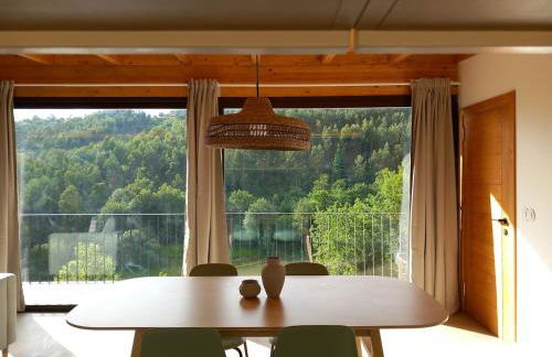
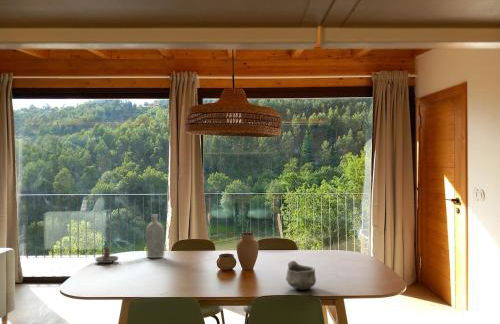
+ bottle [145,214,165,259]
+ bowl [285,260,317,291]
+ candle holder [94,246,119,264]
